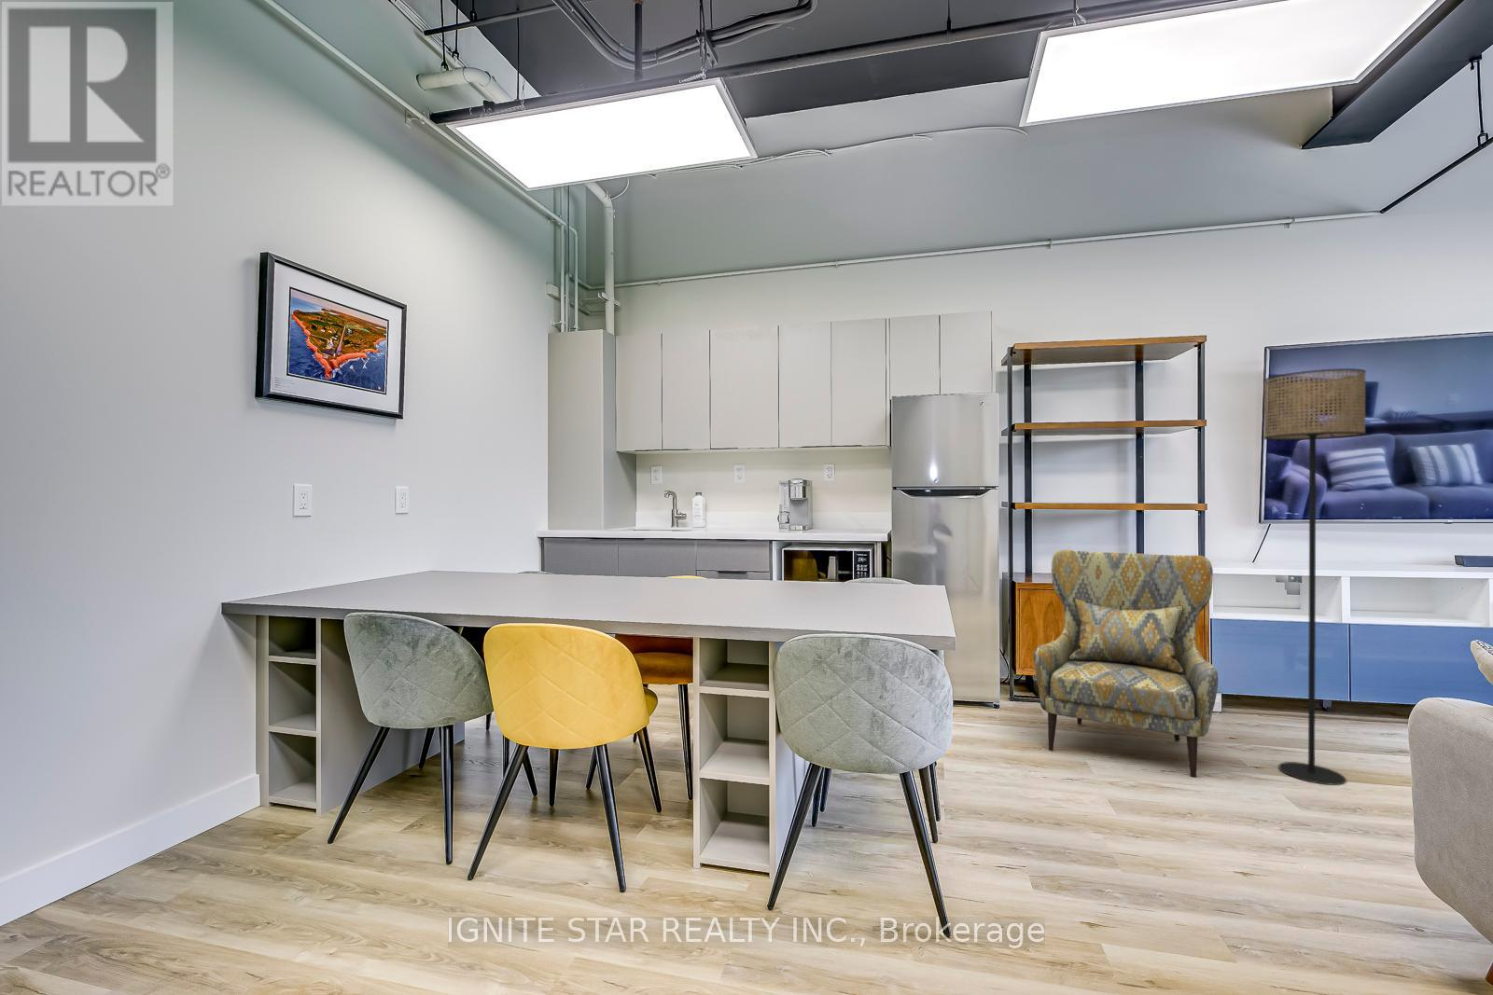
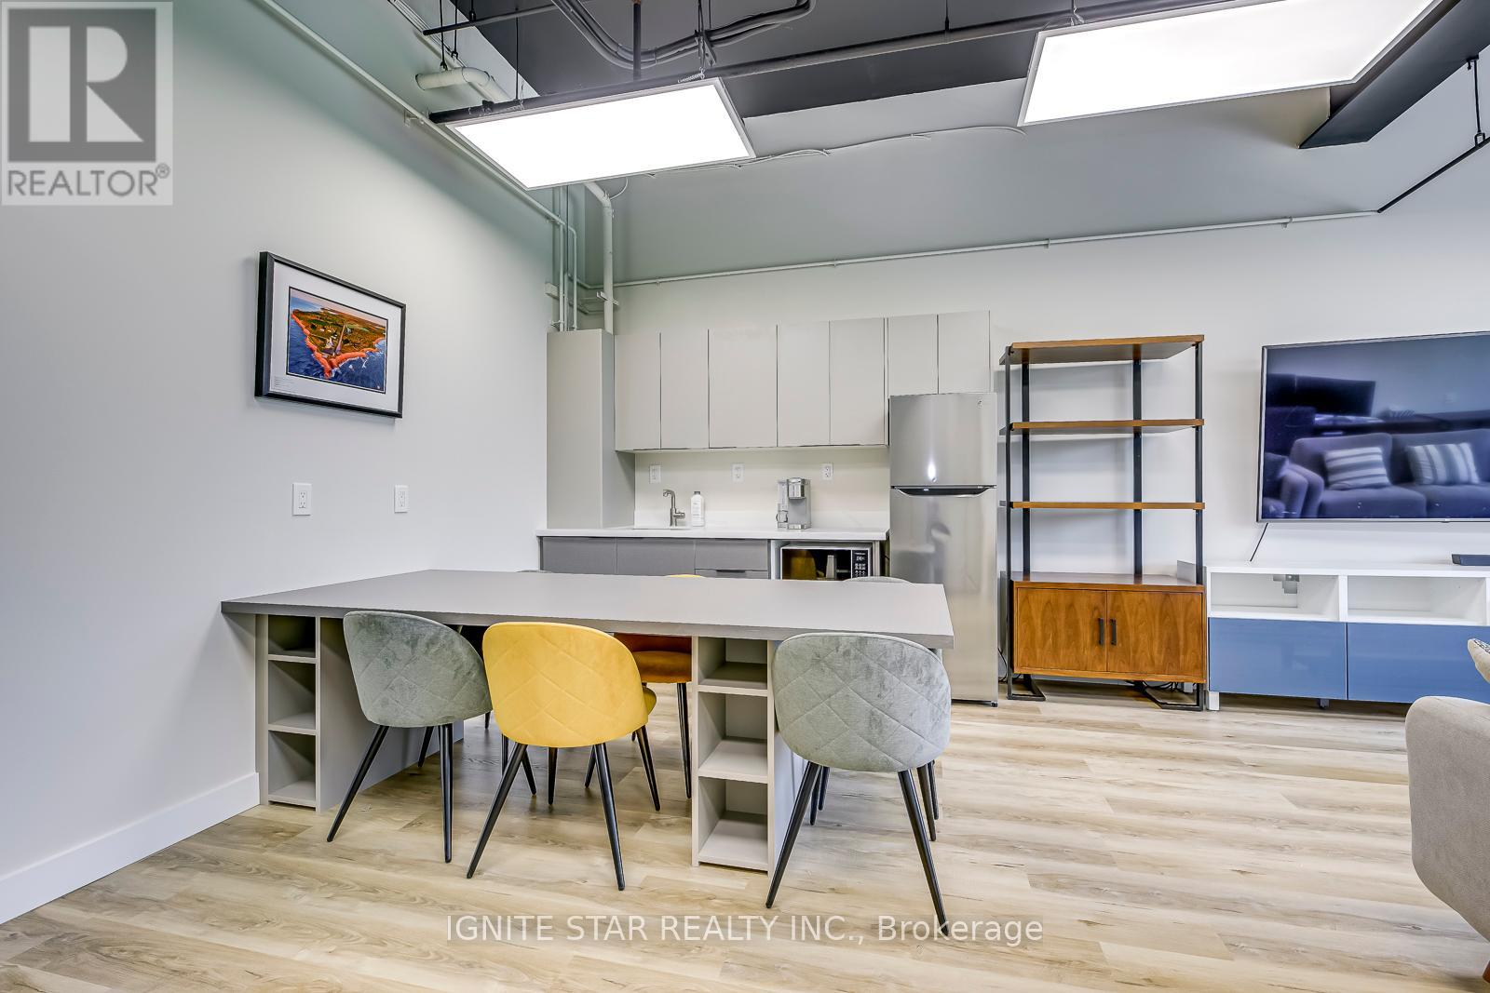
- floor lamp [1263,368,1367,786]
- armchair [1033,550,1219,778]
